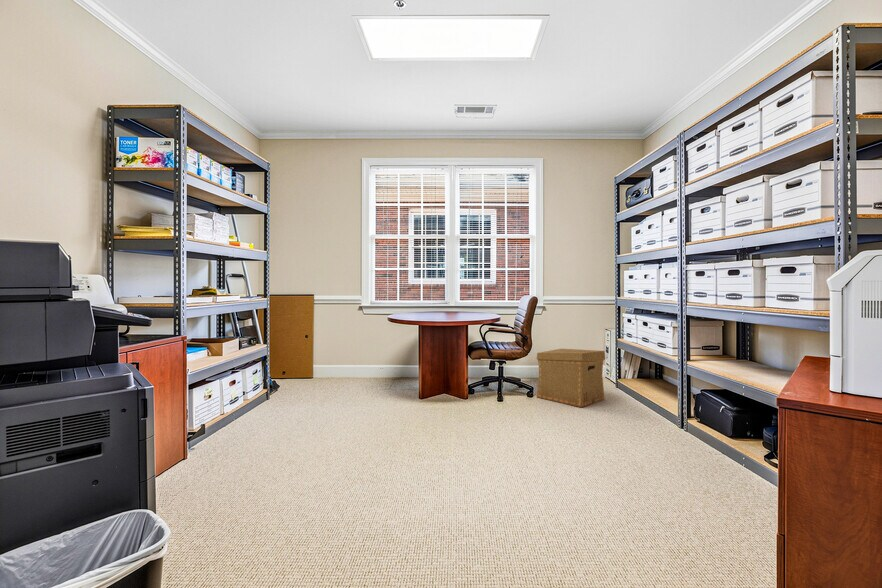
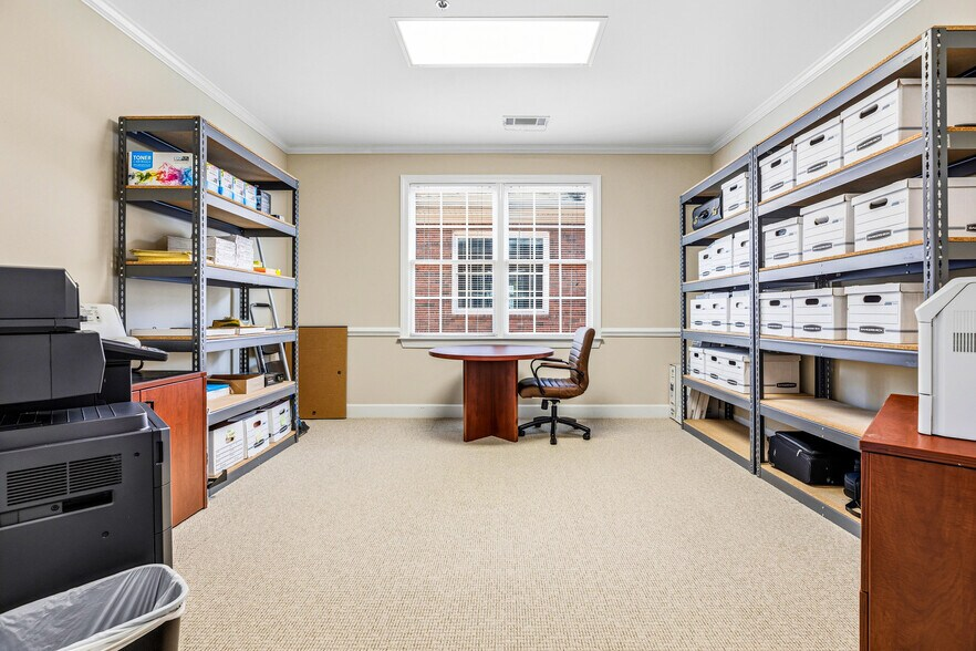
- cardboard box [536,348,606,409]
